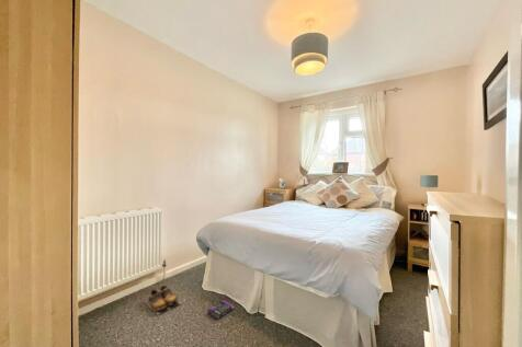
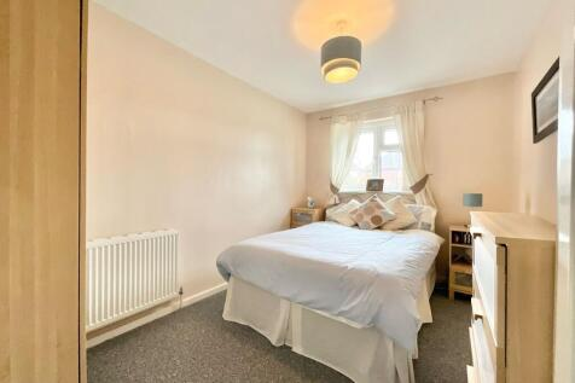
- box [206,299,236,321]
- shoes [143,285,183,316]
